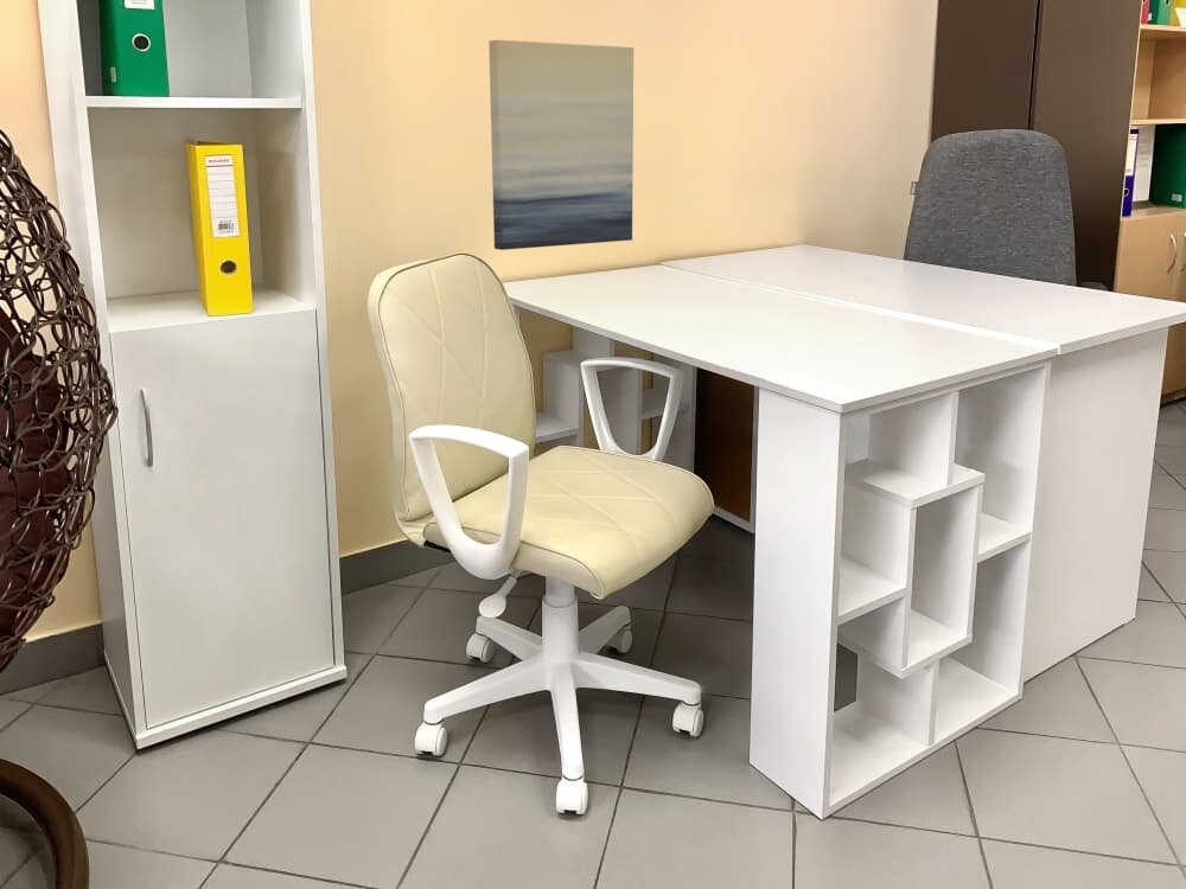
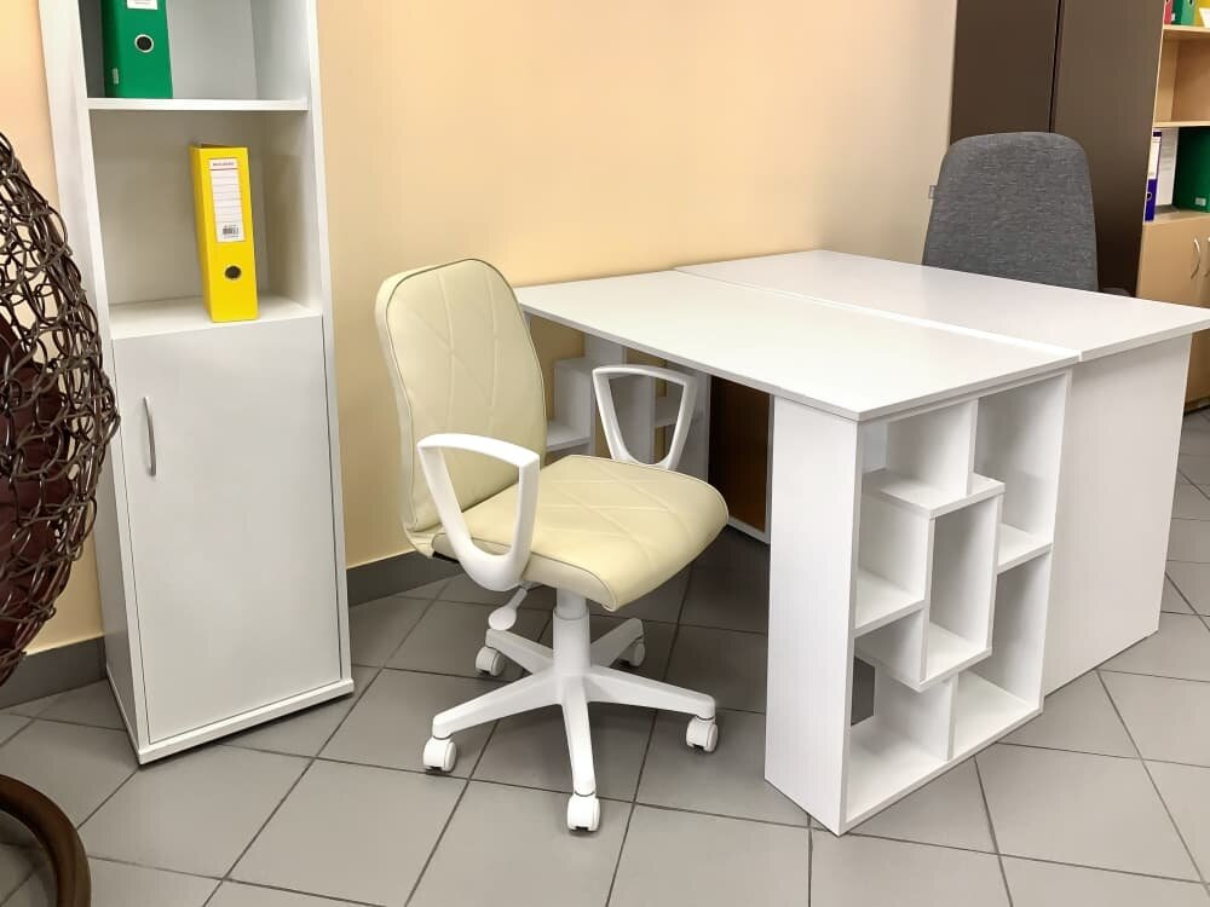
- wall art [487,39,635,251]
